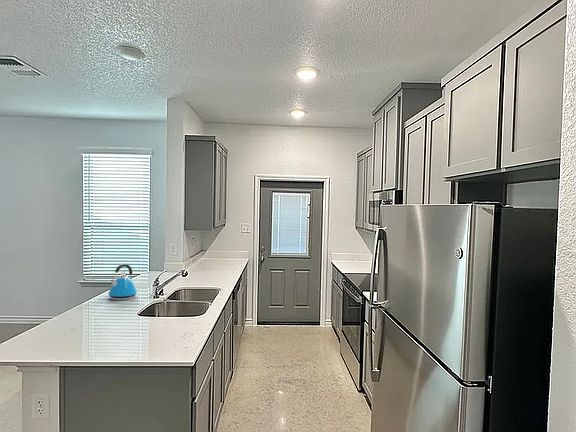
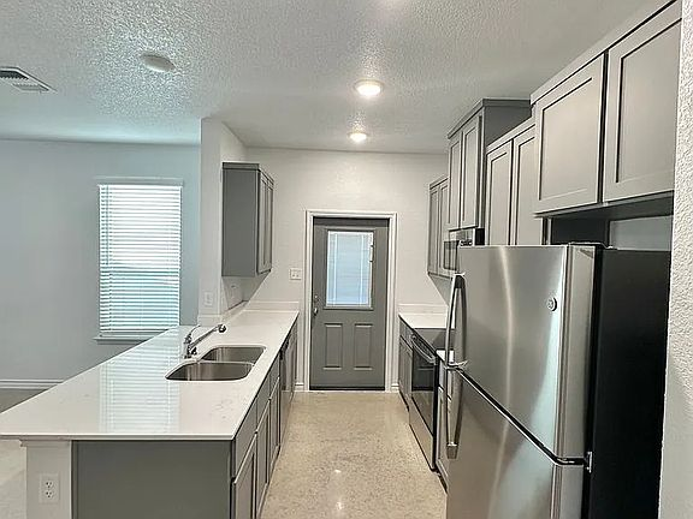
- kettle [107,263,138,301]
